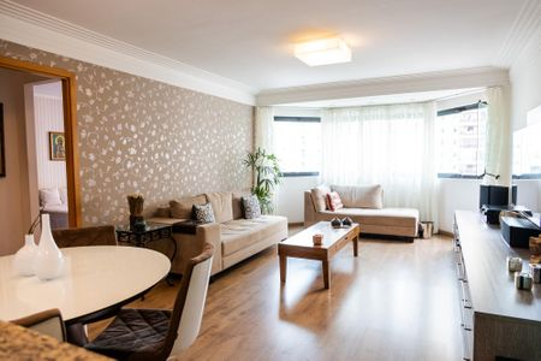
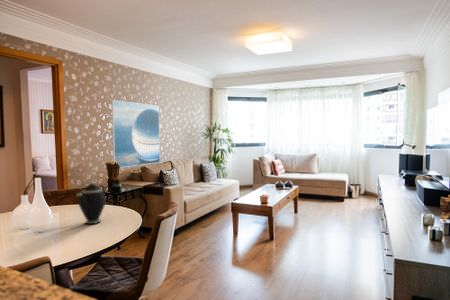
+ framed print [111,99,161,168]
+ teapot [76,180,107,225]
